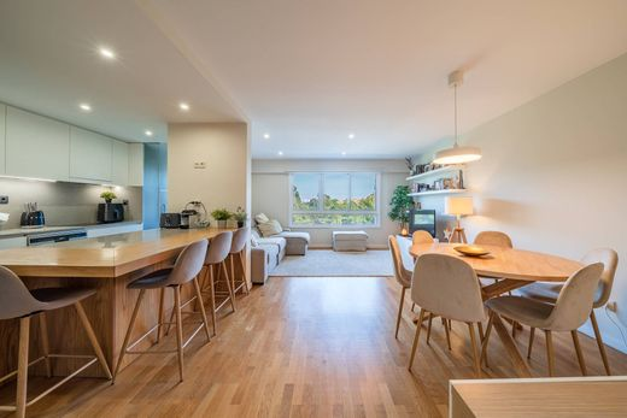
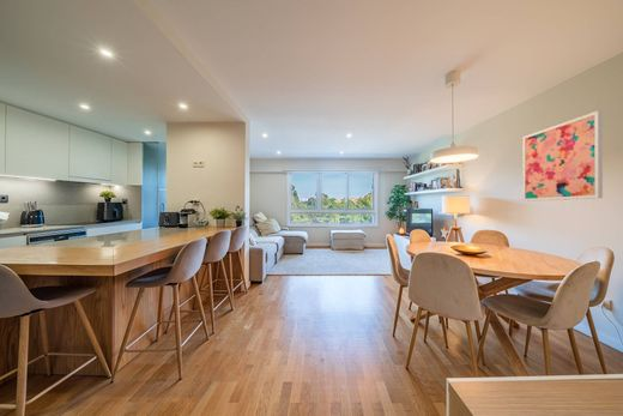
+ wall art [521,109,604,203]
